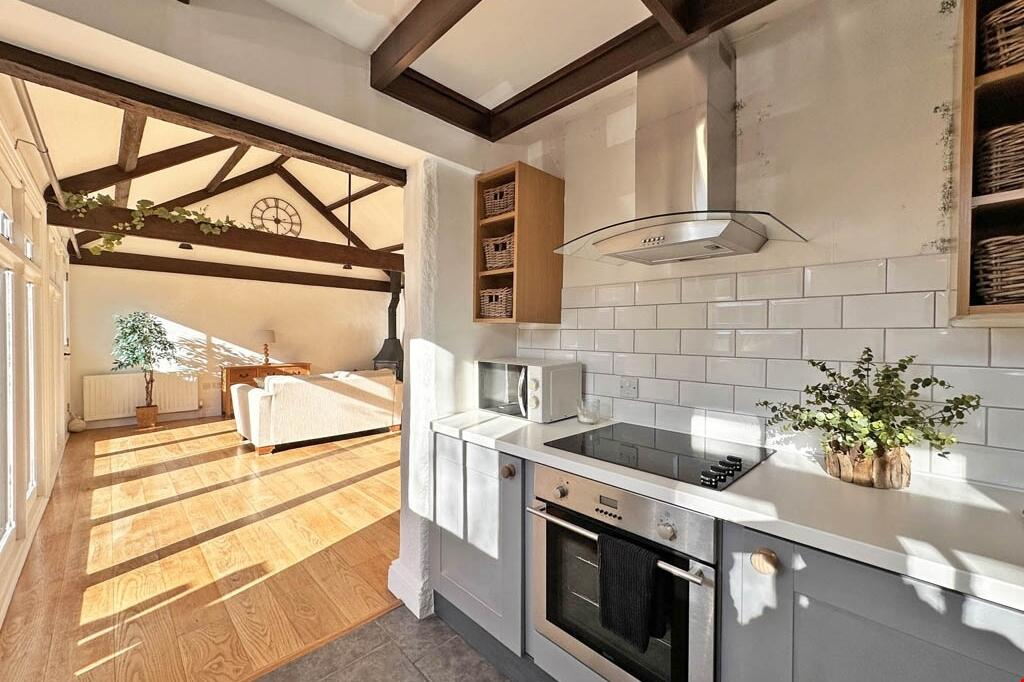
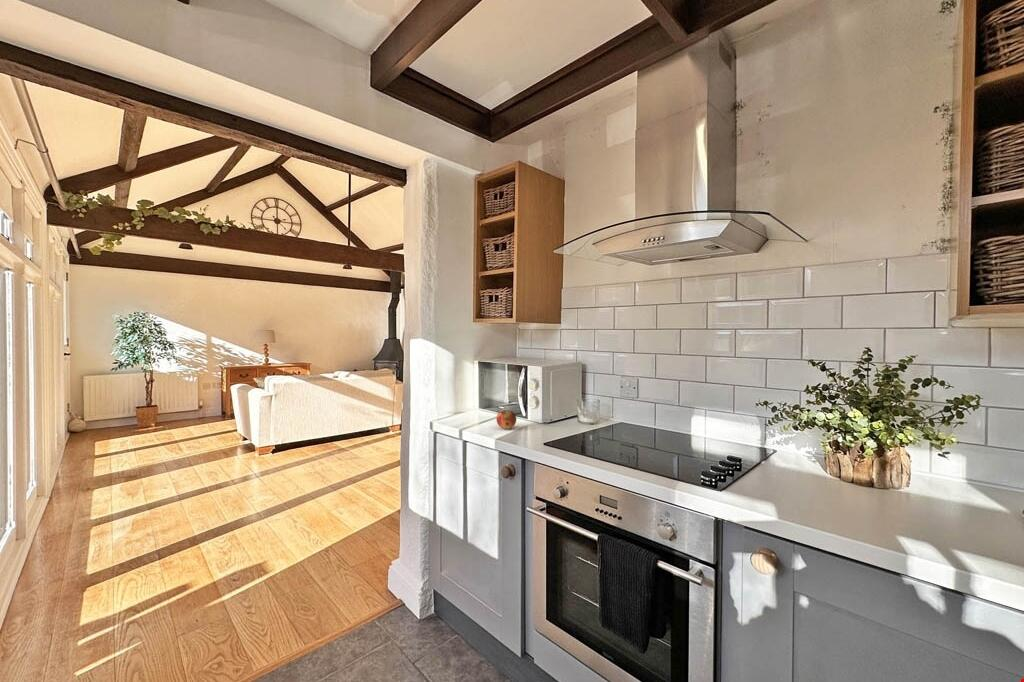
+ fruit [495,409,517,430]
